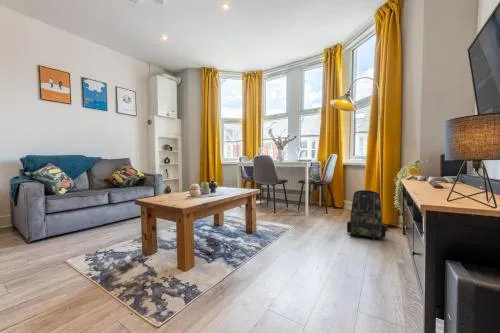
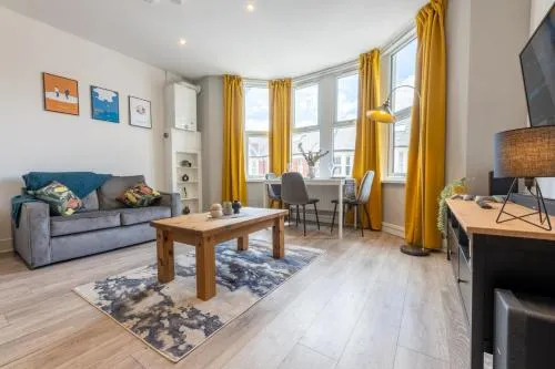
- backpack [346,189,387,240]
